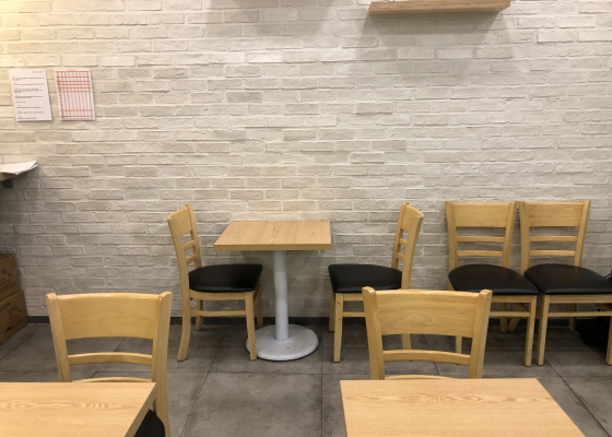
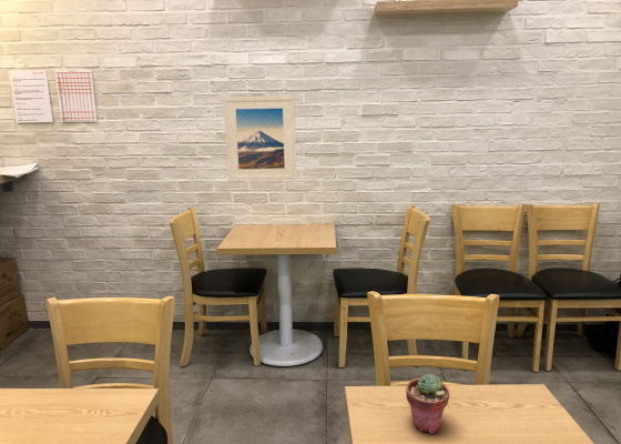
+ potted succulent [405,372,450,434]
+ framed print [223,94,297,182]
